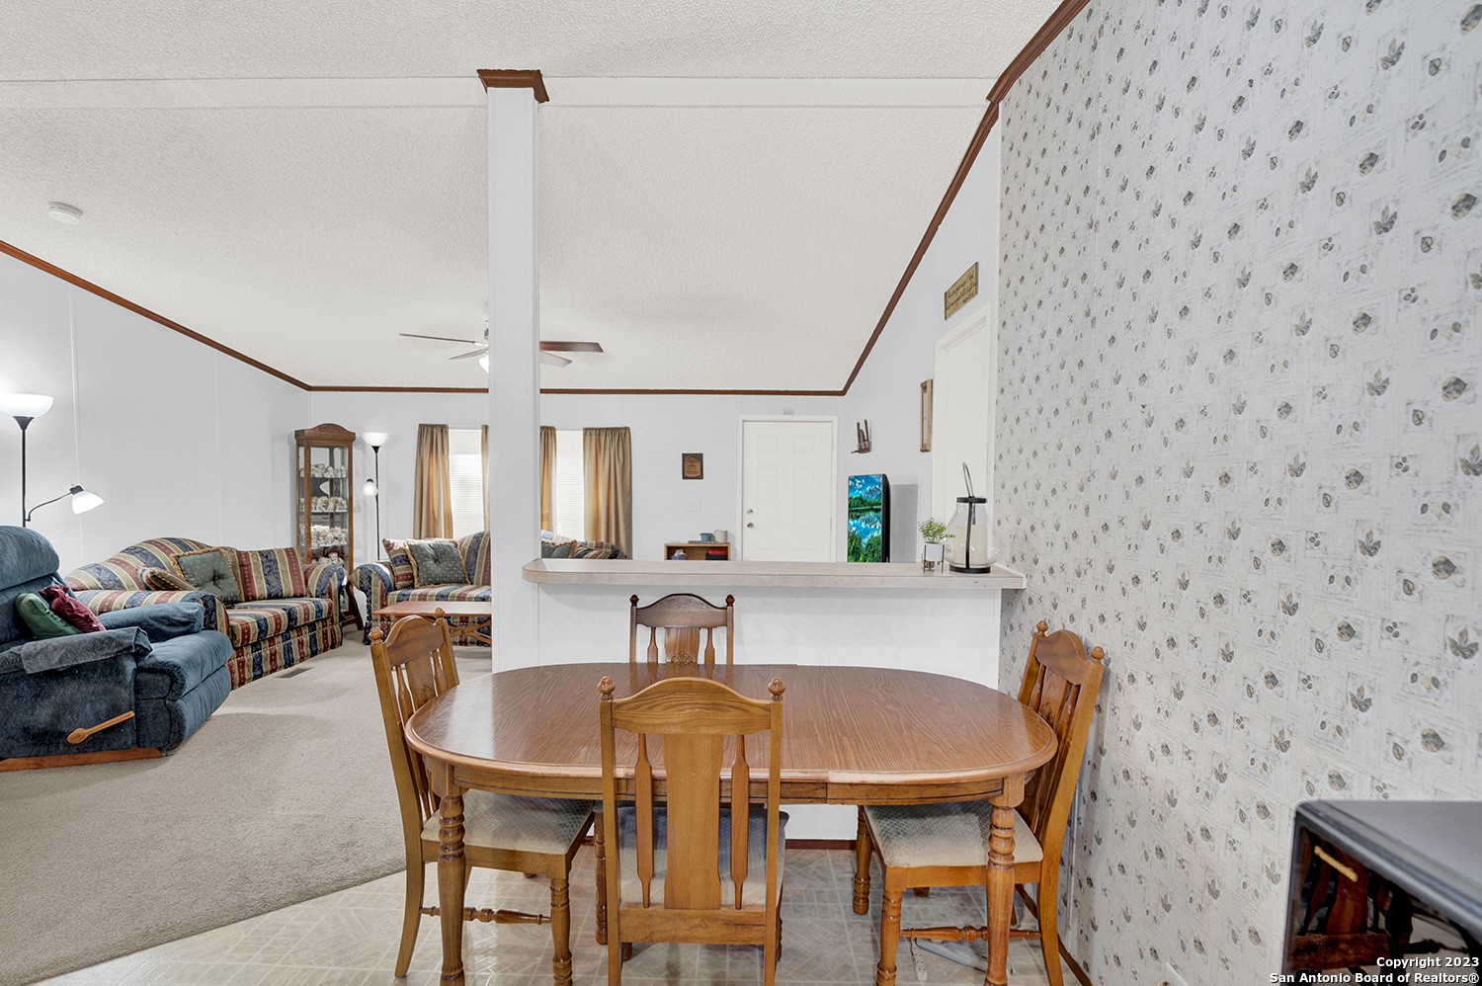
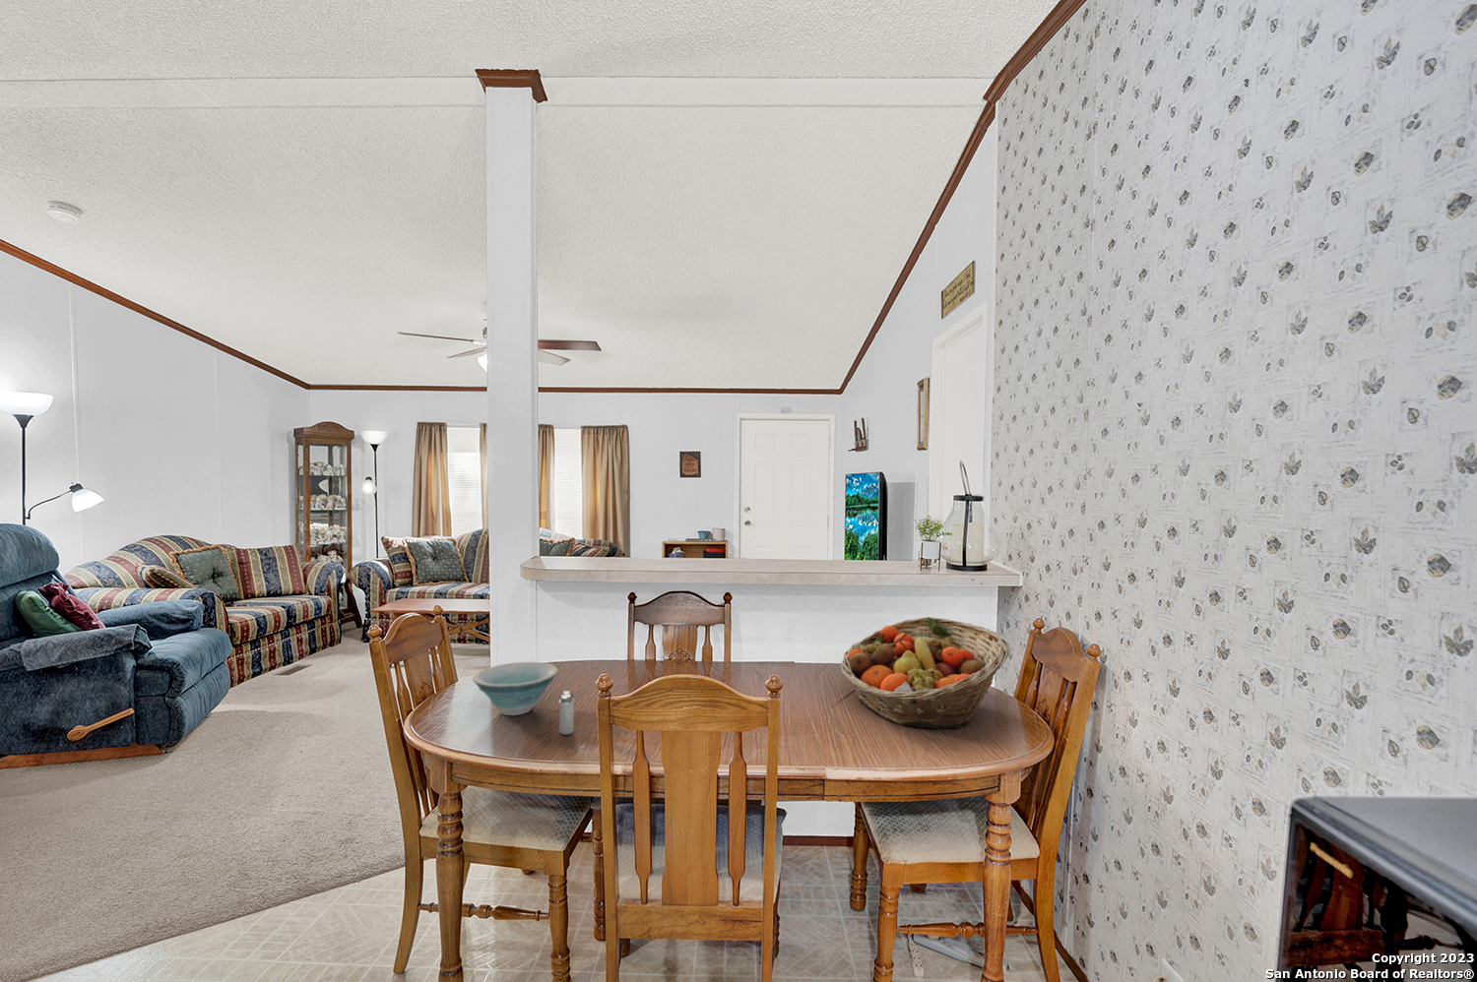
+ fruit basket [839,616,1010,730]
+ bowl [471,661,559,717]
+ shaker [557,689,575,736]
